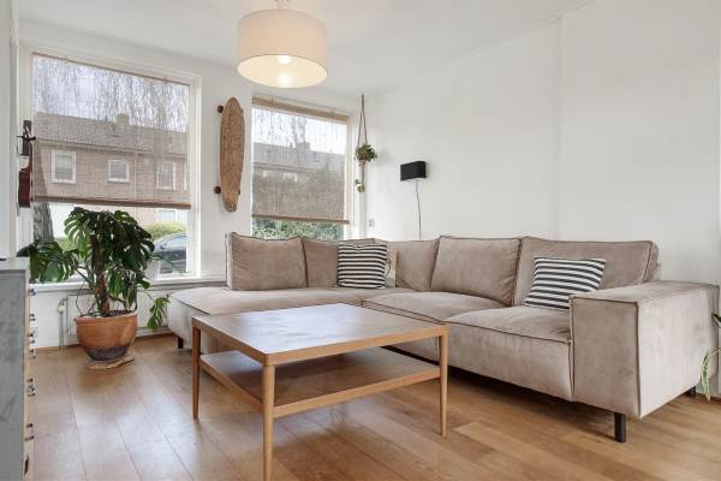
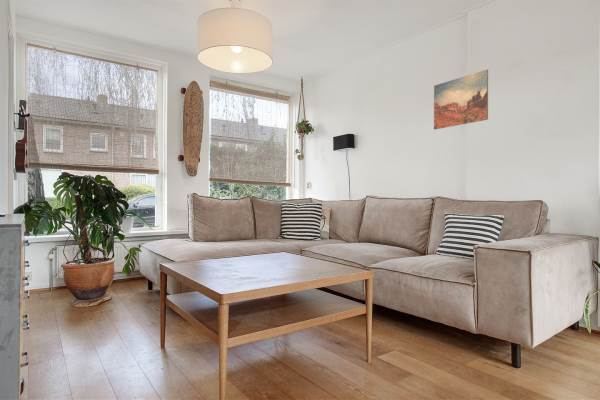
+ wall art [433,69,489,130]
